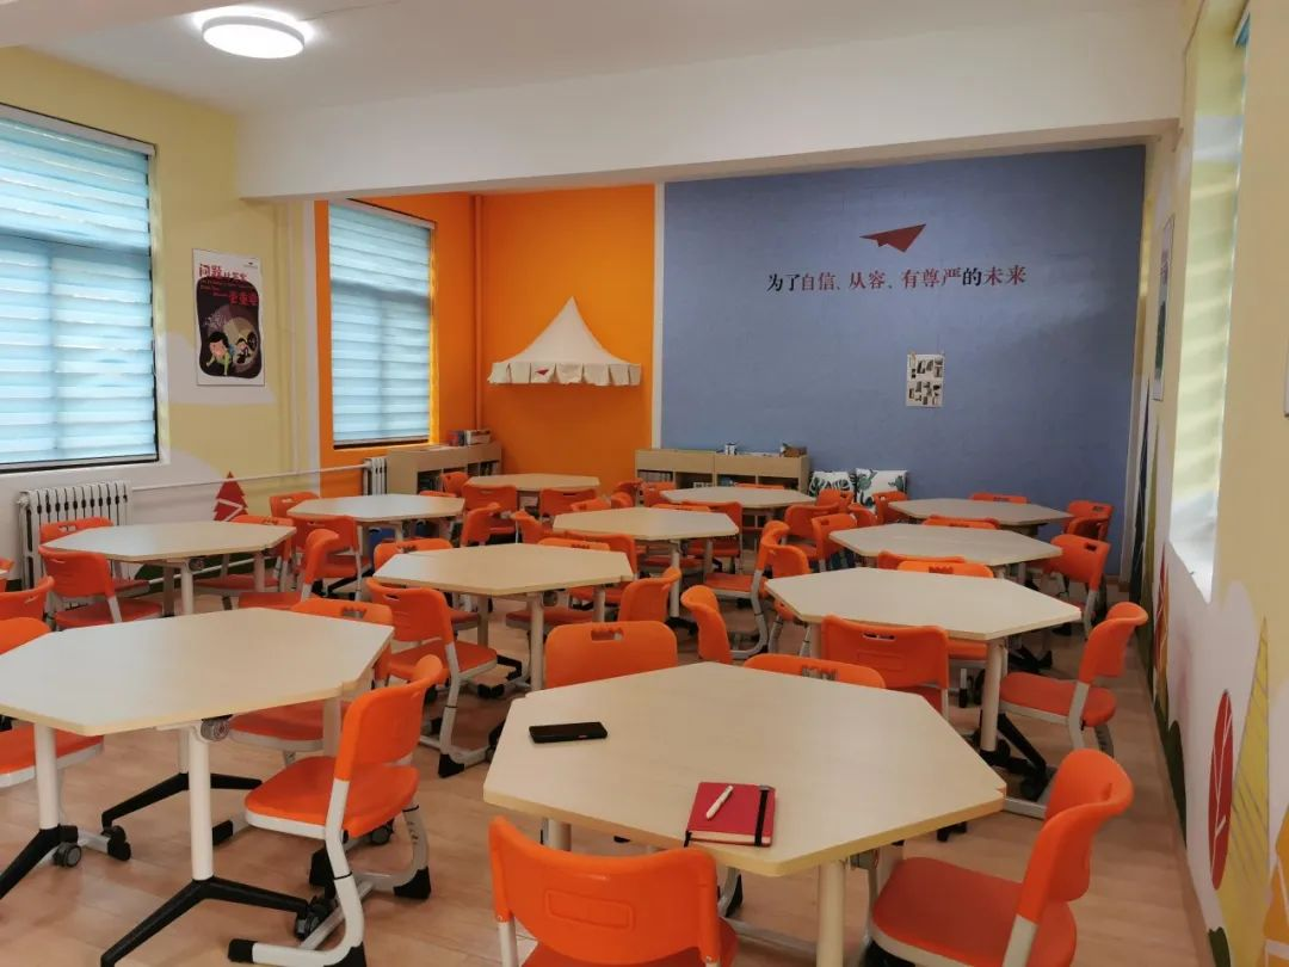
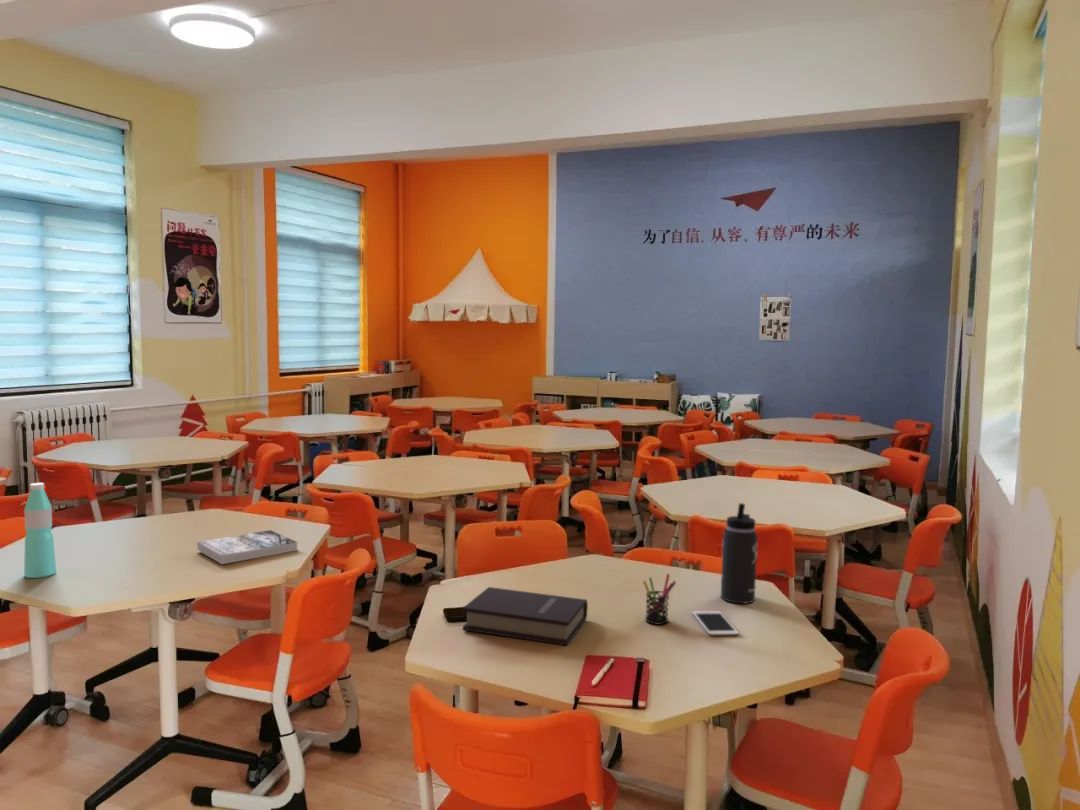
+ water bottle [23,482,57,579]
+ pen holder [642,573,677,626]
+ thermos bottle [720,502,759,605]
+ cell phone [691,610,740,636]
+ book [462,586,589,647]
+ book [196,529,298,565]
